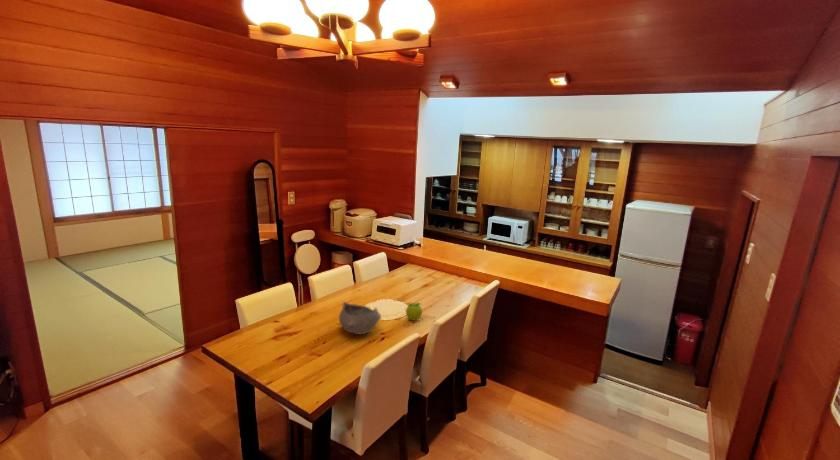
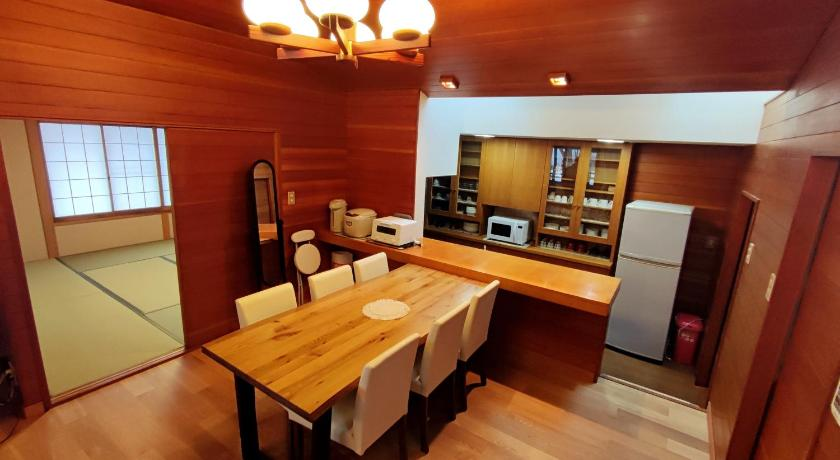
- bowl [338,301,382,335]
- fruit [405,302,423,322]
